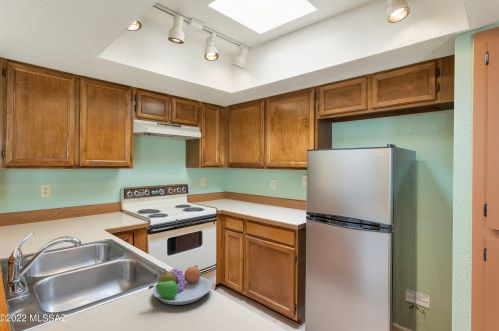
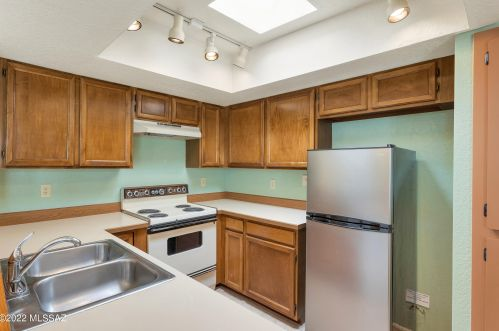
- fruit bowl [148,265,212,306]
